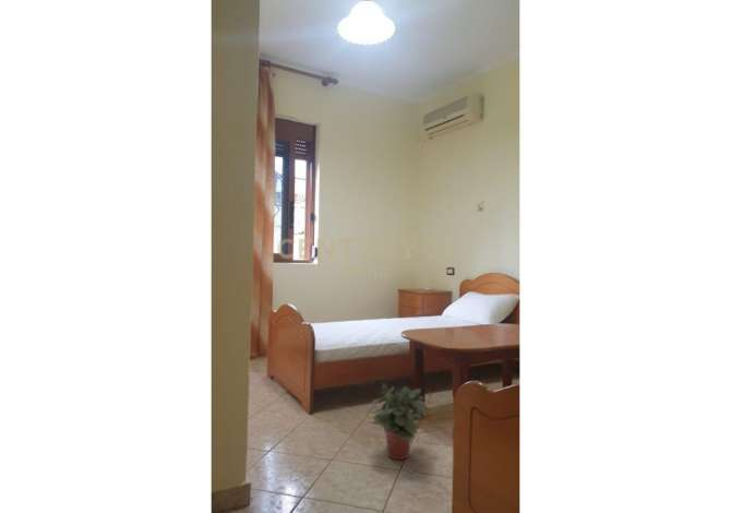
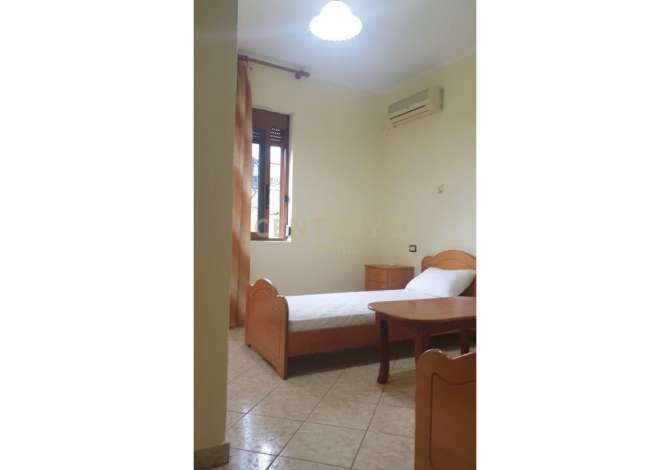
- potted plant [370,383,433,461]
